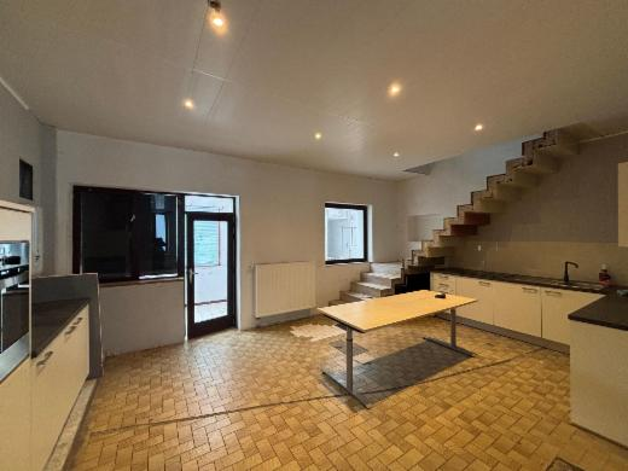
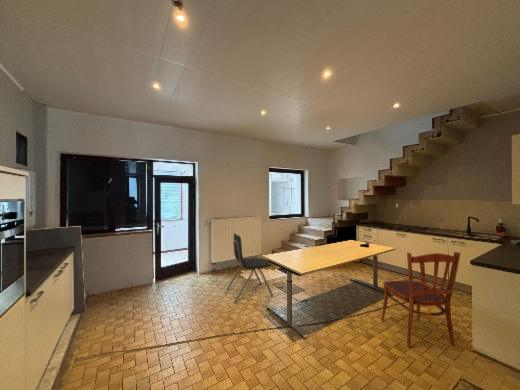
+ dining chair [226,232,274,304]
+ dining chair [381,251,462,348]
